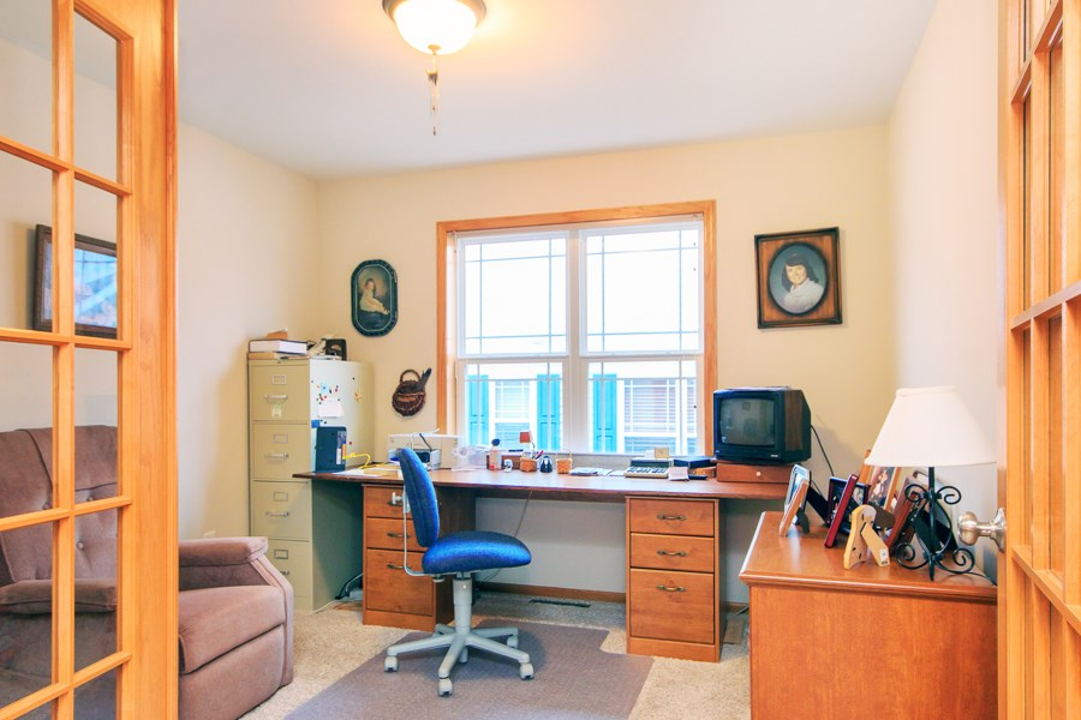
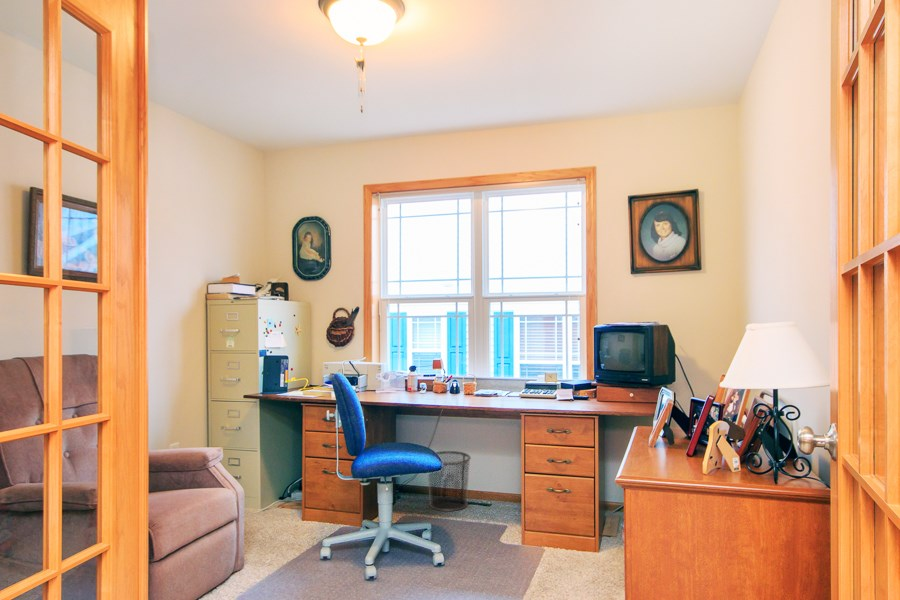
+ waste bin [427,450,472,512]
